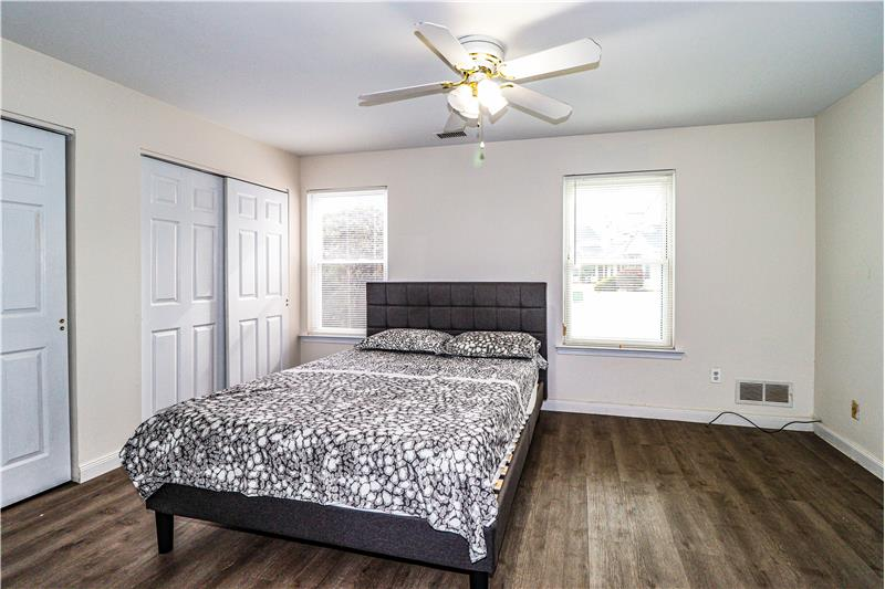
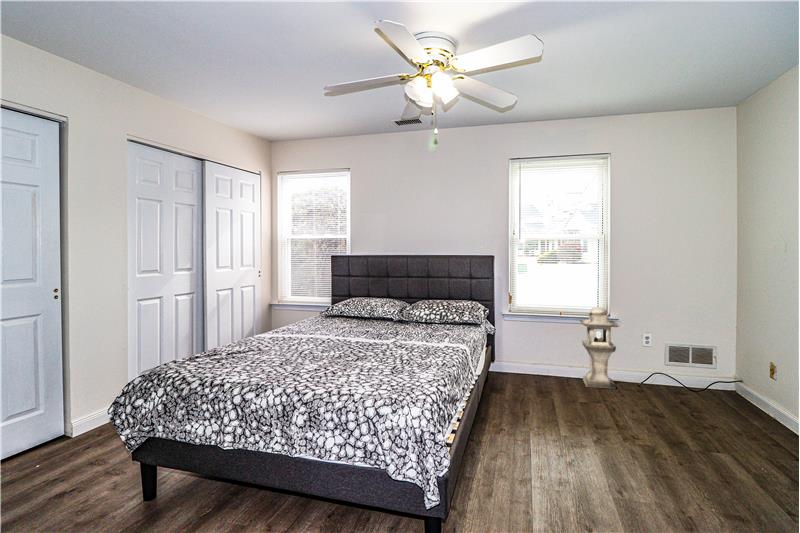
+ lantern [578,306,621,390]
